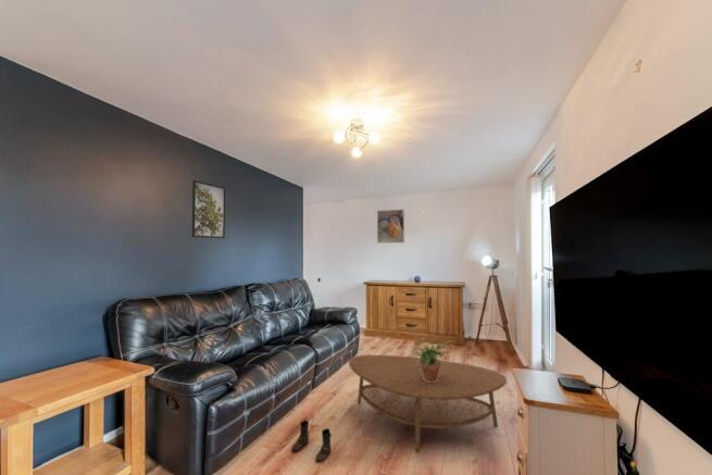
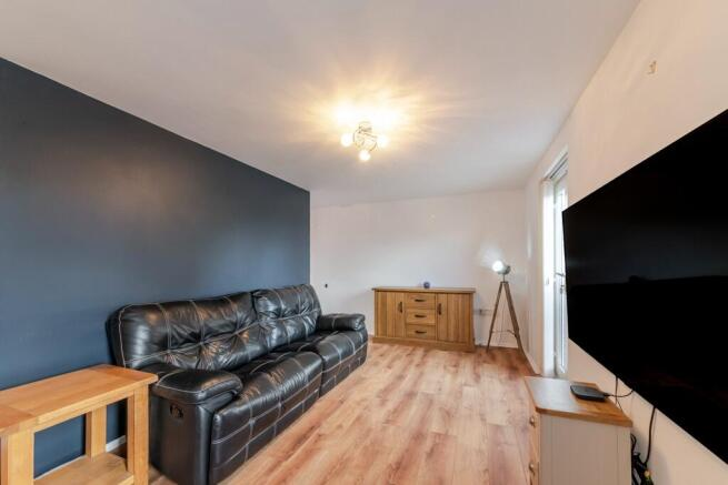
- potted plant [412,337,454,383]
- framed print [191,179,226,239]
- coffee table [348,354,508,454]
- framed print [376,209,405,243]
- boots [290,420,333,463]
